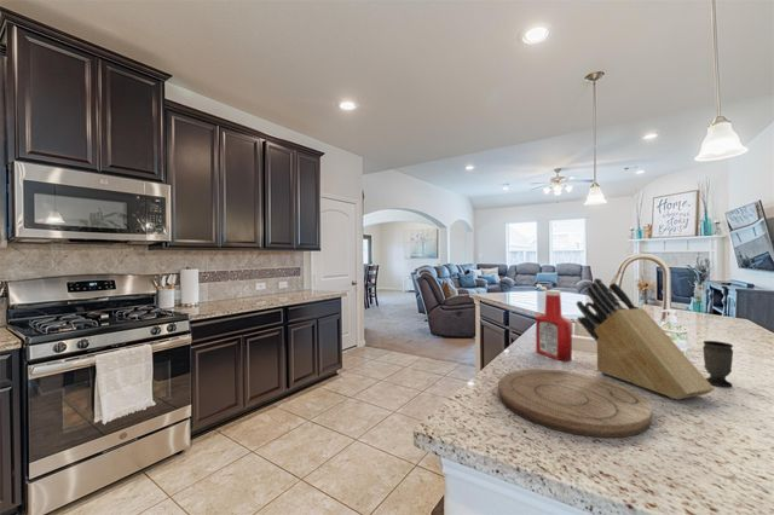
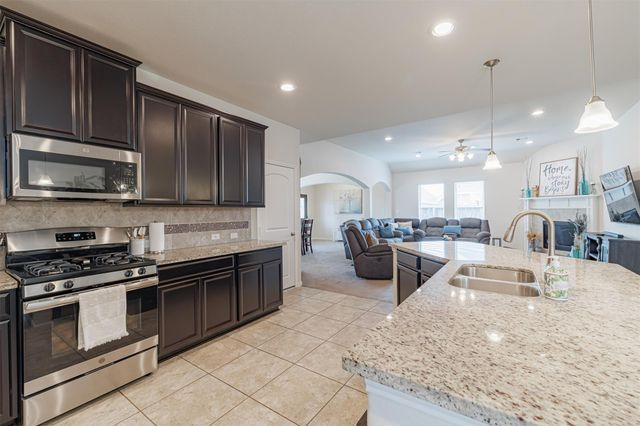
- soap bottle [535,289,573,361]
- cutting board [497,369,653,439]
- cup [701,340,734,388]
- knife block [576,277,716,400]
